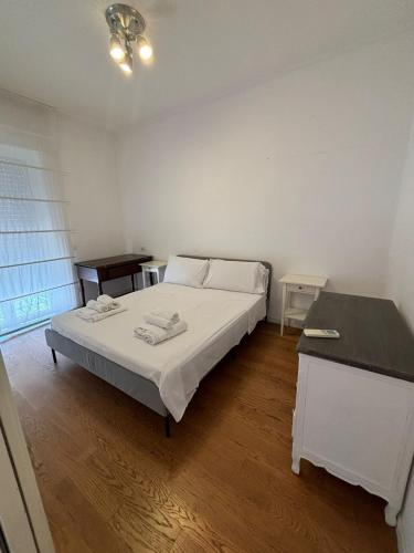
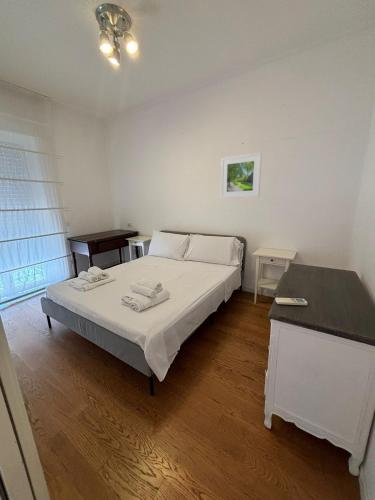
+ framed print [220,152,263,199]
